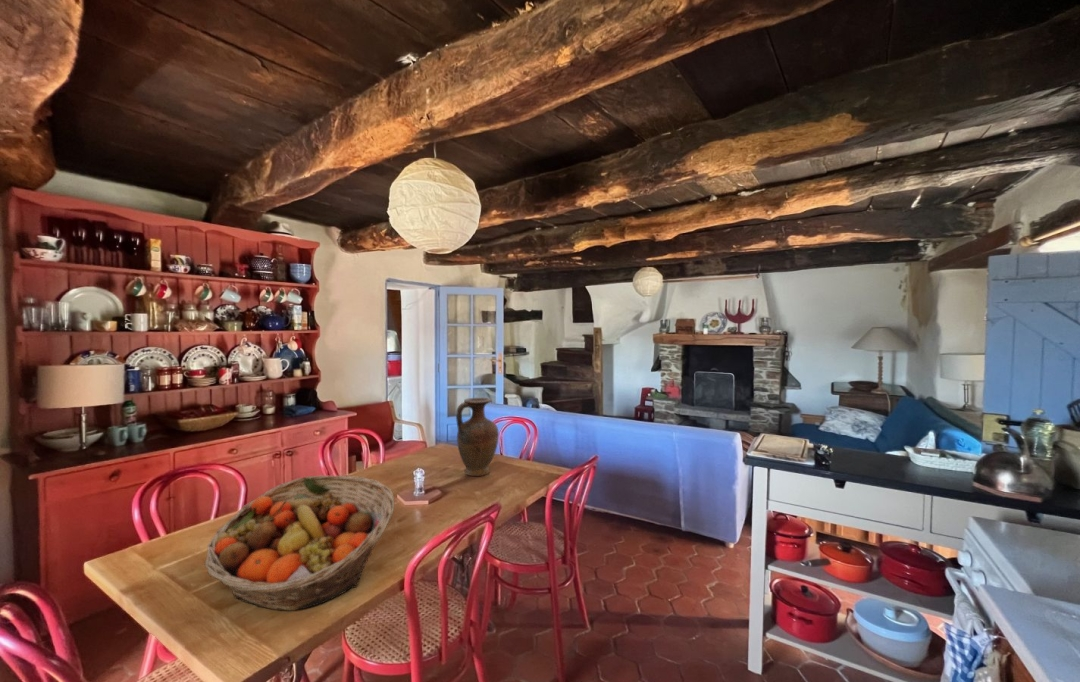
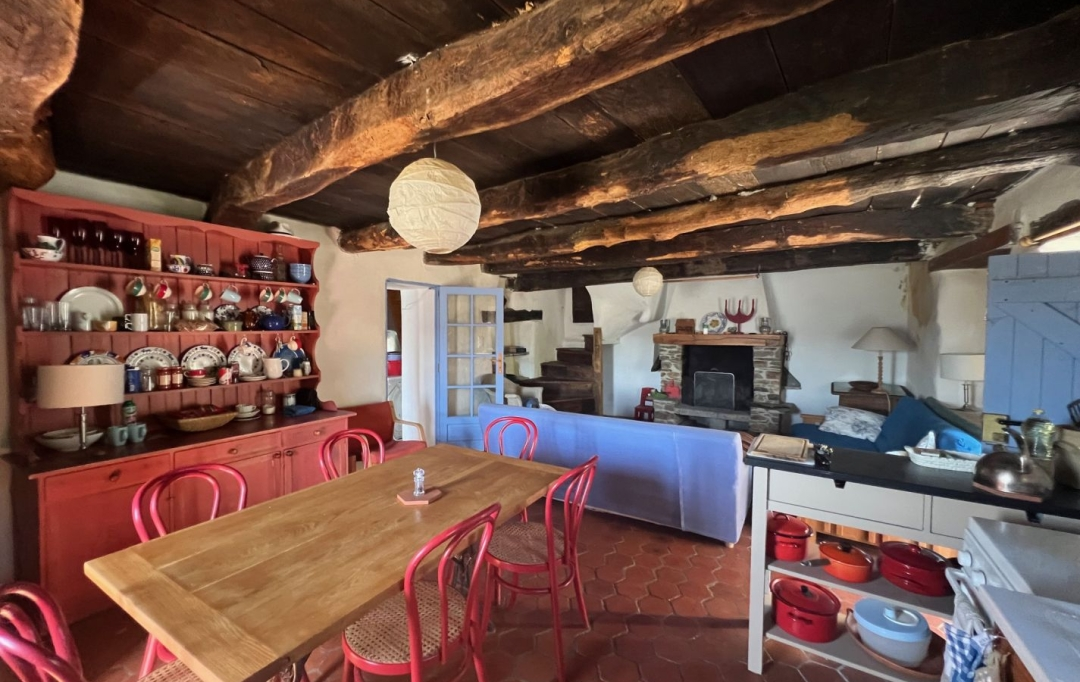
- fruit basket [203,474,395,612]
- vase [455,397,500,477]
